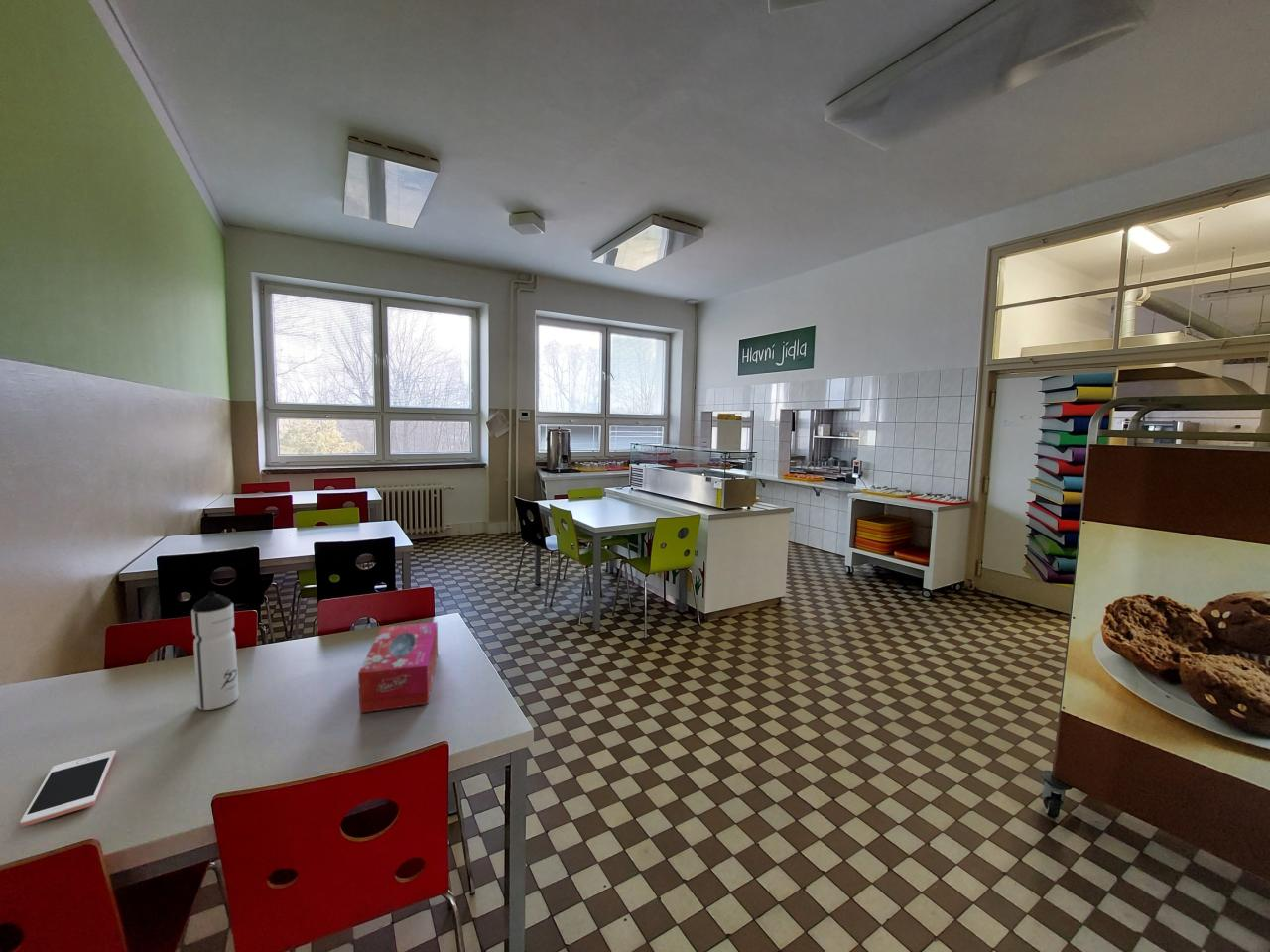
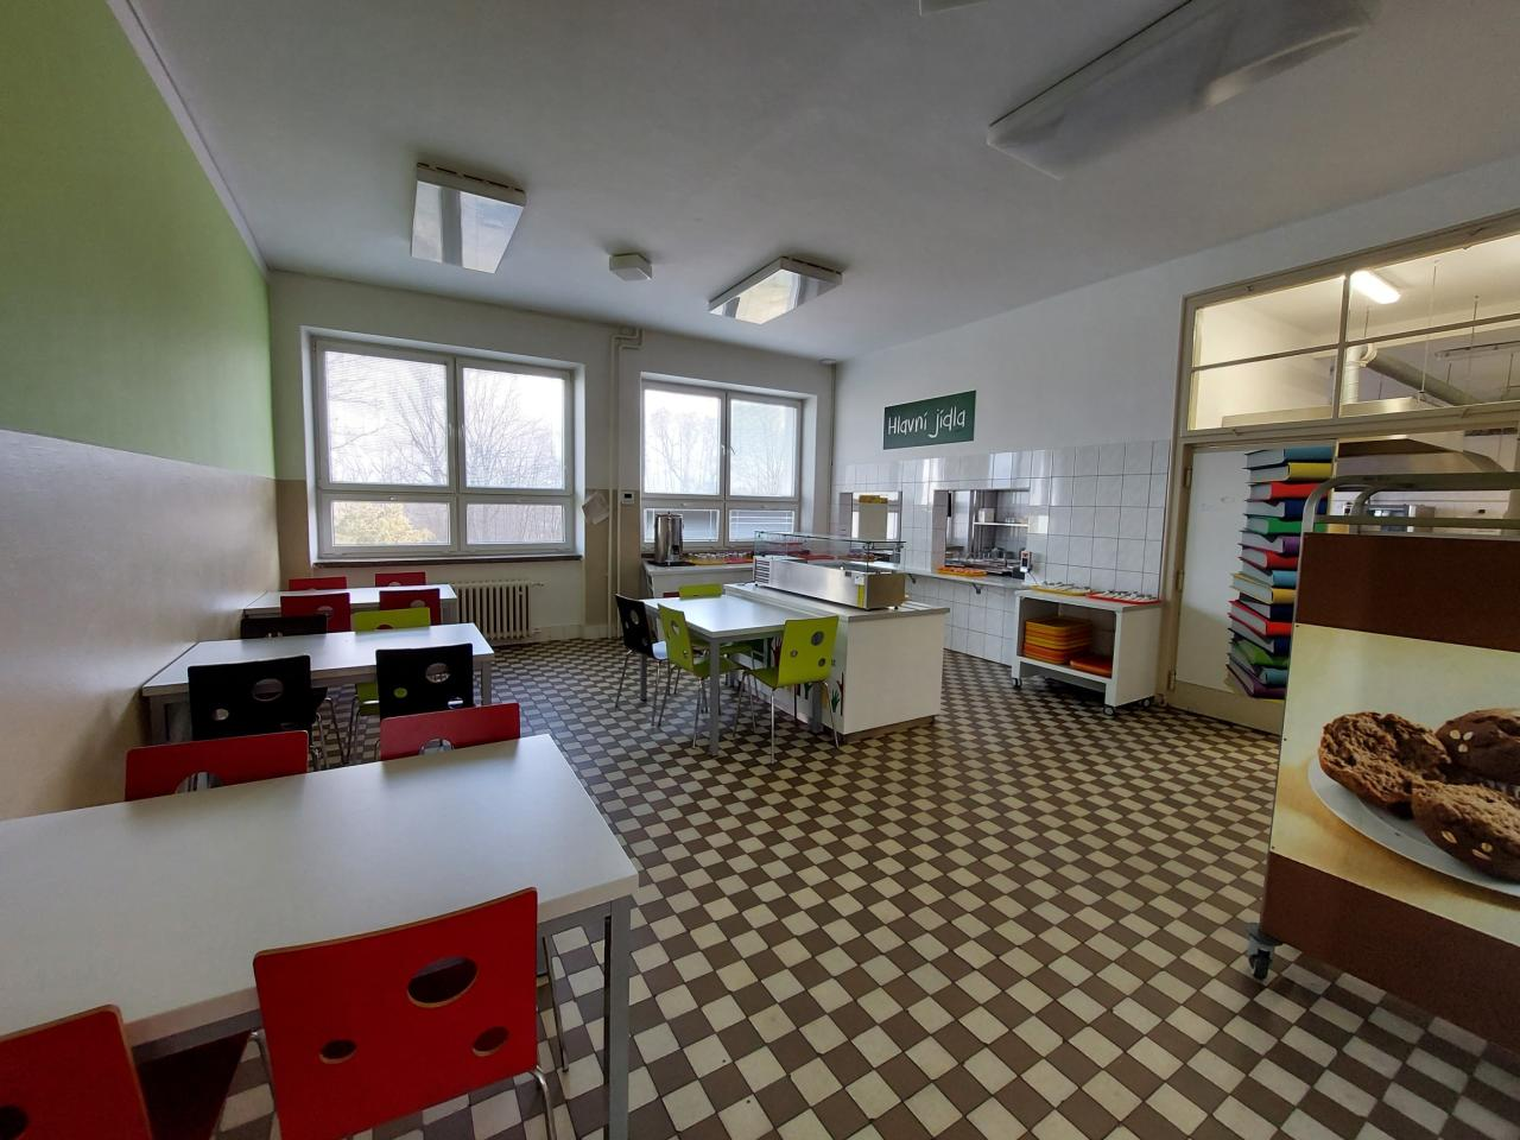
- cell phone [19,750,117,828]
- tissue box [357,621,439,714]
- water bottle [191,590,240,711]
